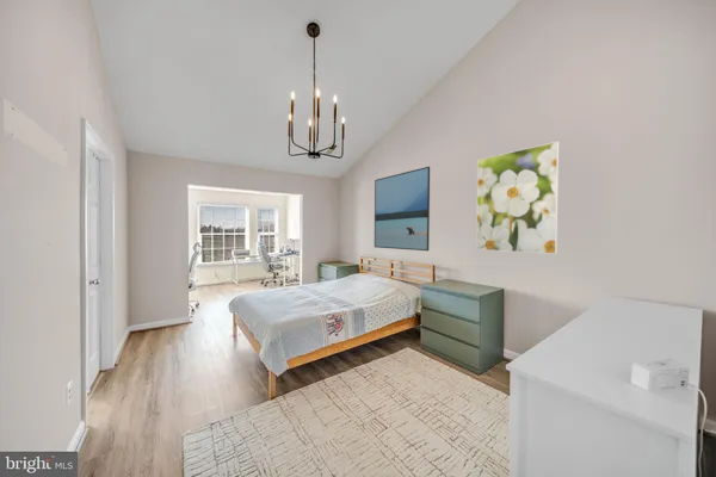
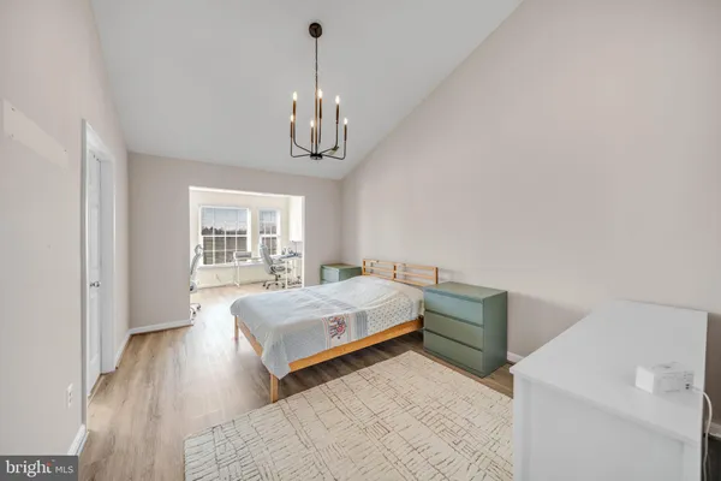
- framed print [374,166,431,252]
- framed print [475,141,560,255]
